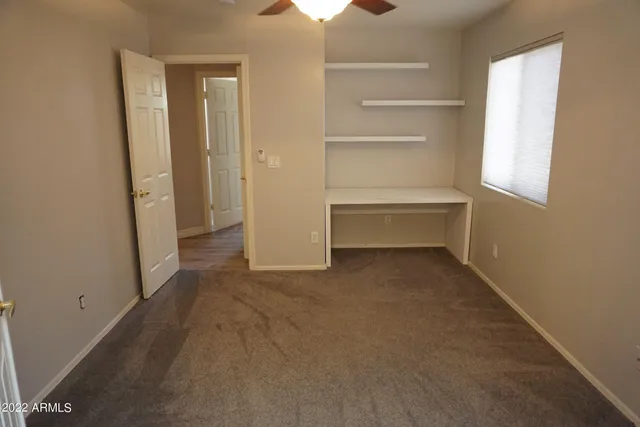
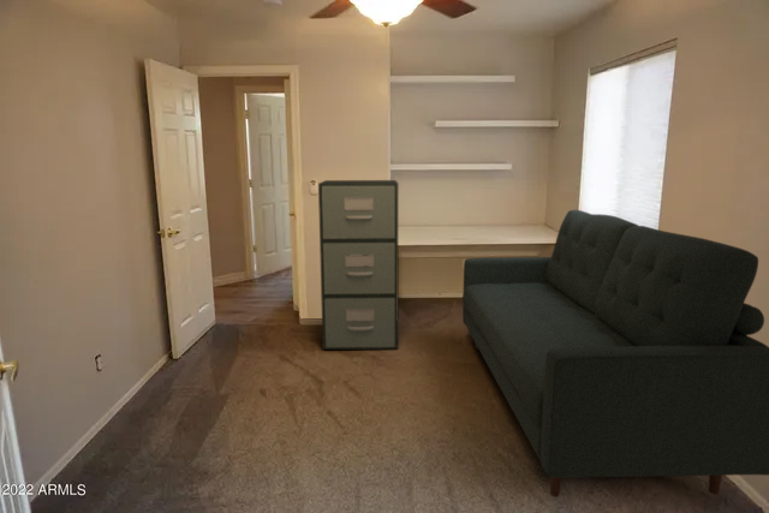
+ sofa [461,209,769,499]
+ filing cabinet [317,179,399,351]
